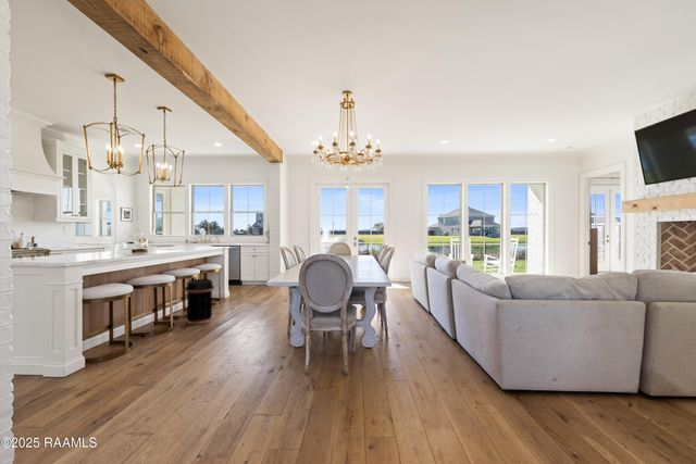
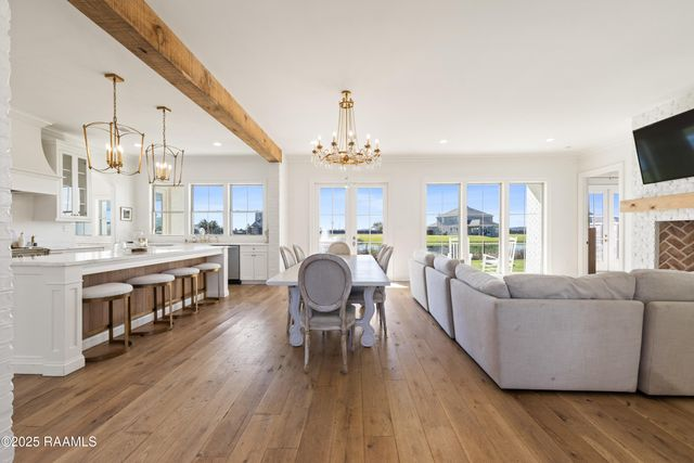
- trash can [184,278,215,325]
